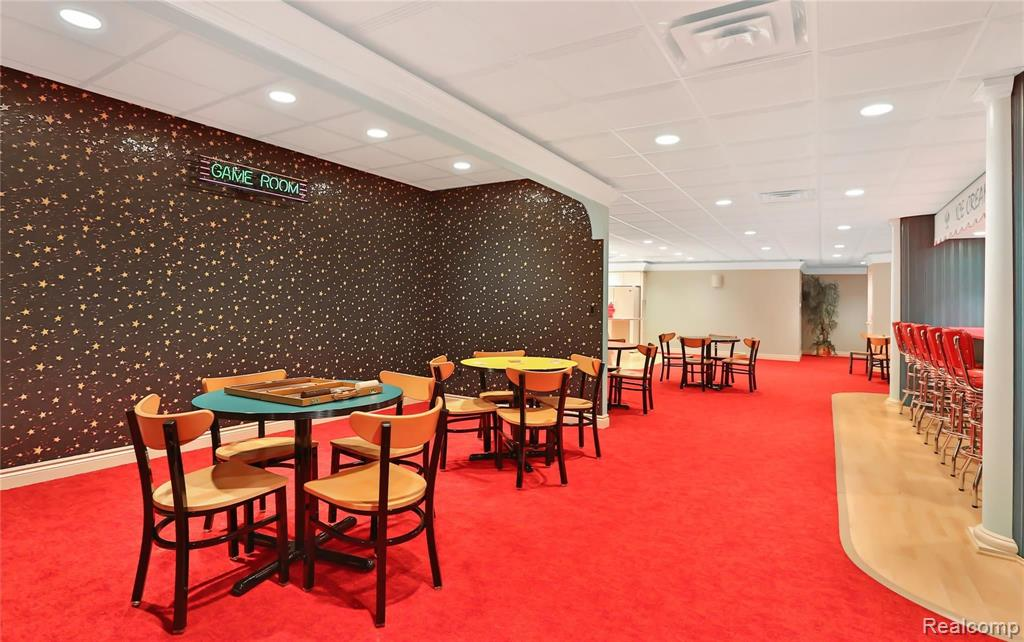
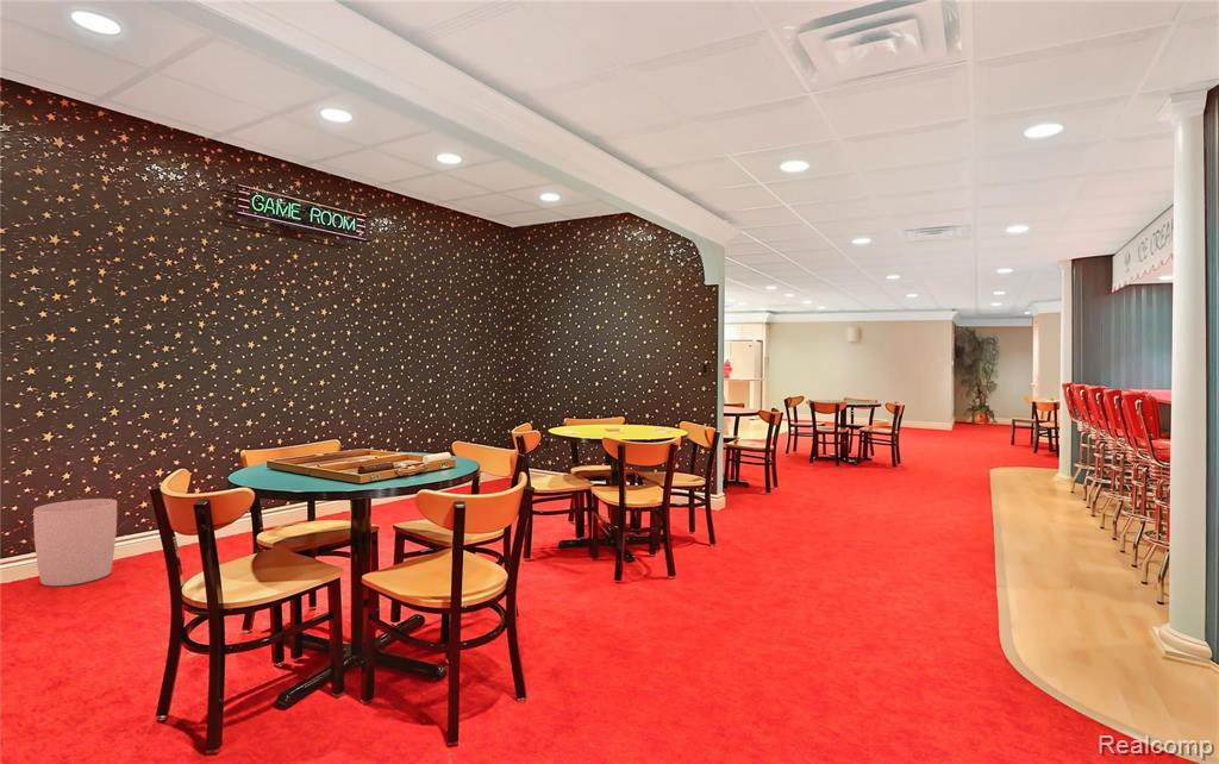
+ trash can [32,497,118,587]
